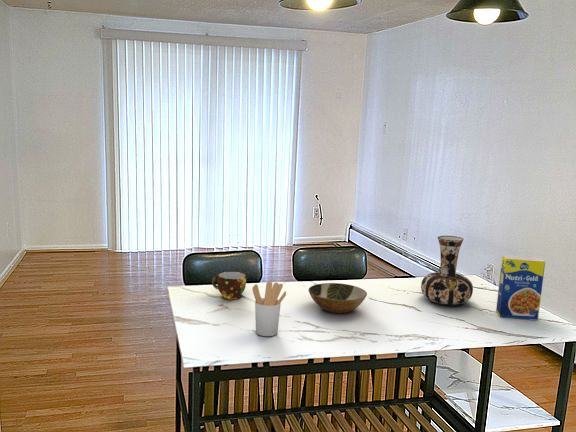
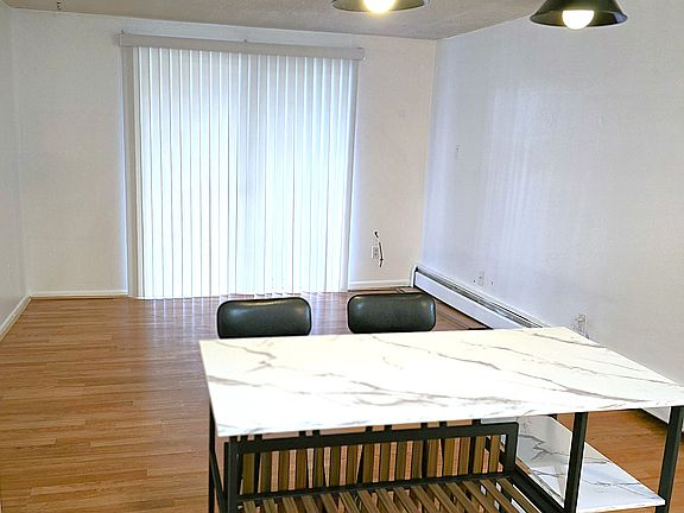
- cup [211,271,247,300]
- utensil holder [251,281,287,337]
- bowl [307,282,368,314]
- legume [495,254,546,321]
- vase [420,235,474,307]
